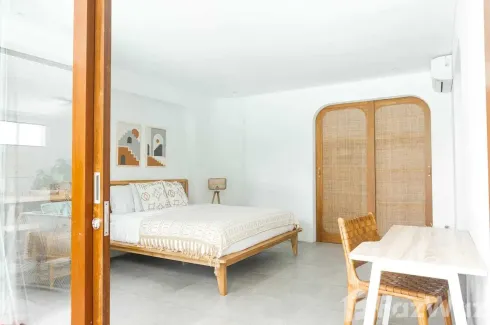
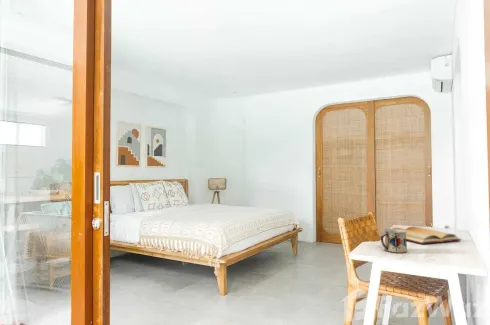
+ mug [380,228,408,254]
+ bible [391,226,462,245]
